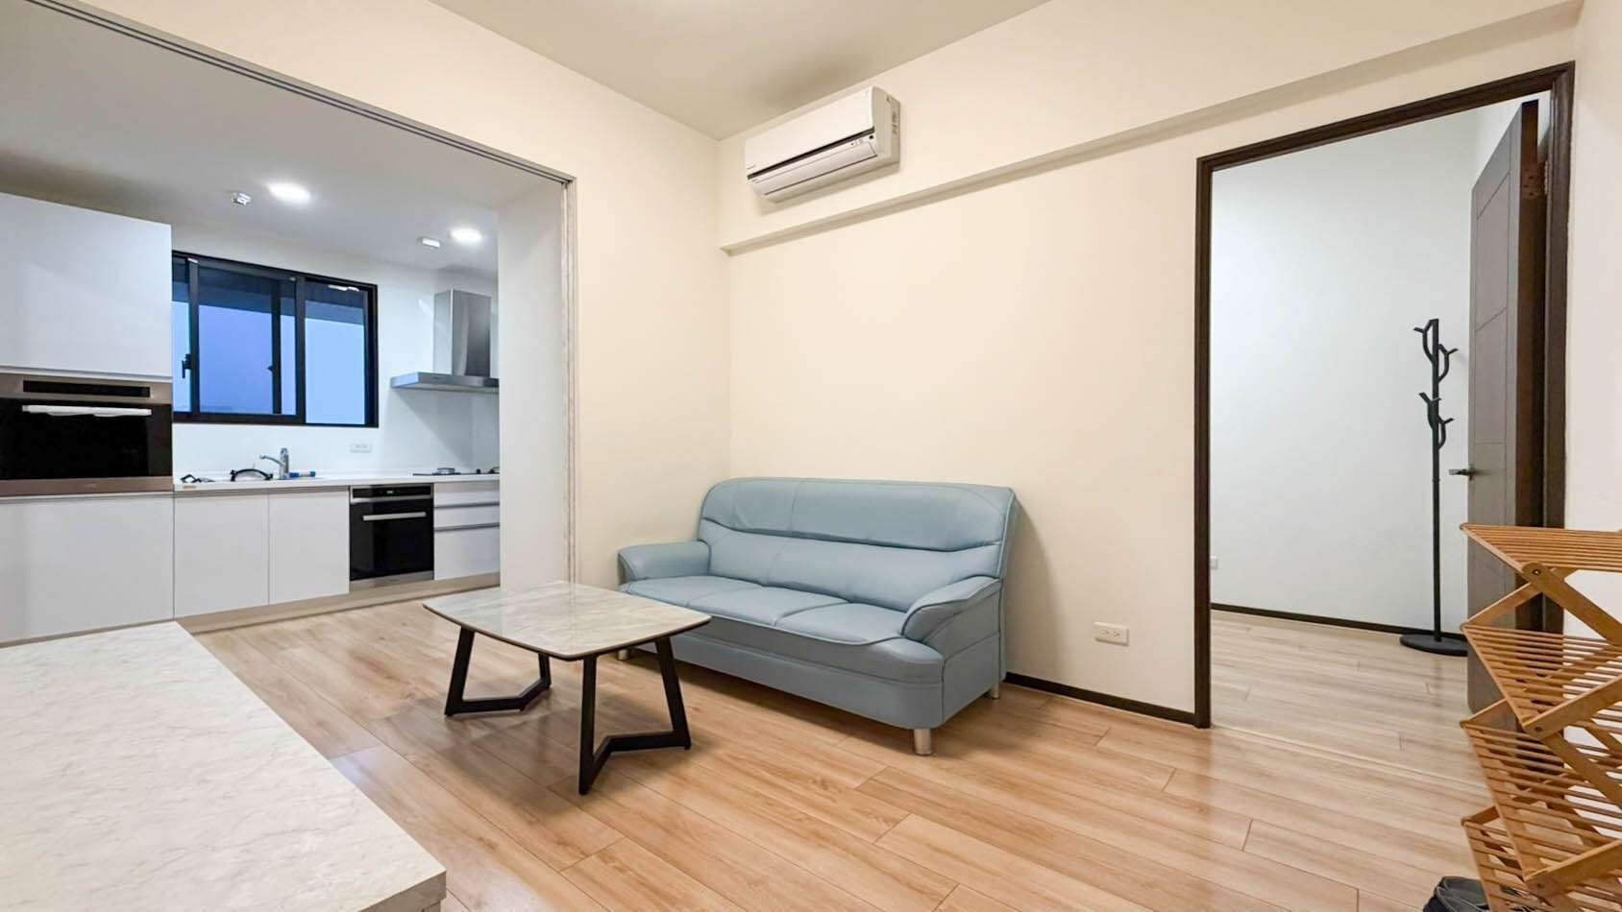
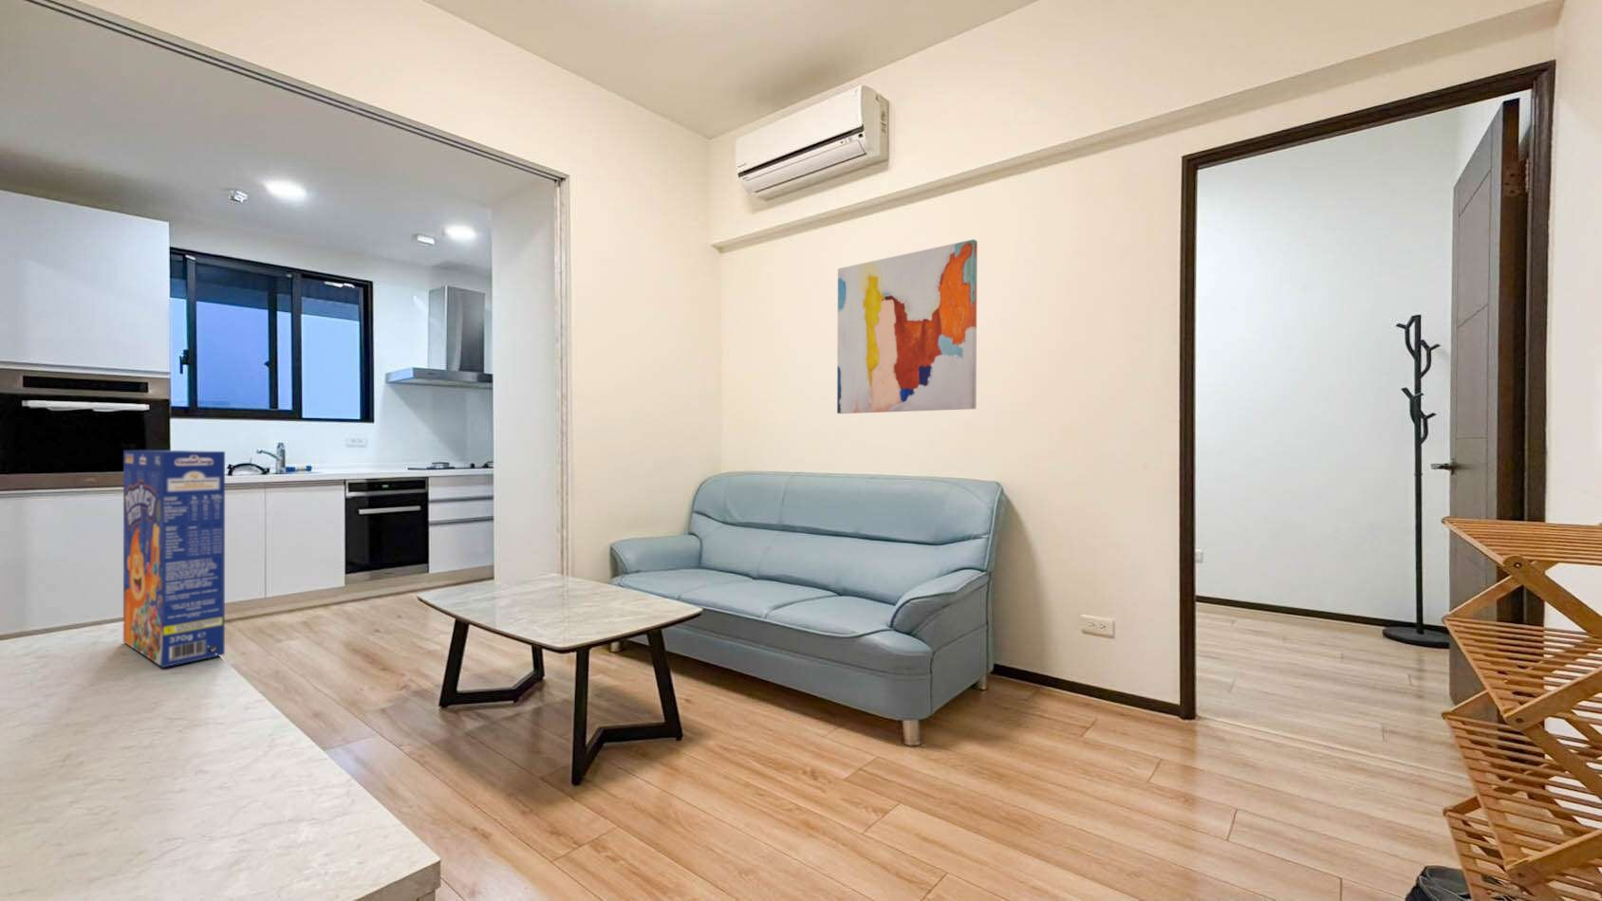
+ wall art [836,238,978,415]
+ cereal box [122,450,226,669]
